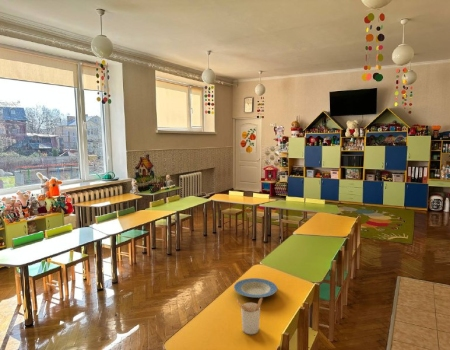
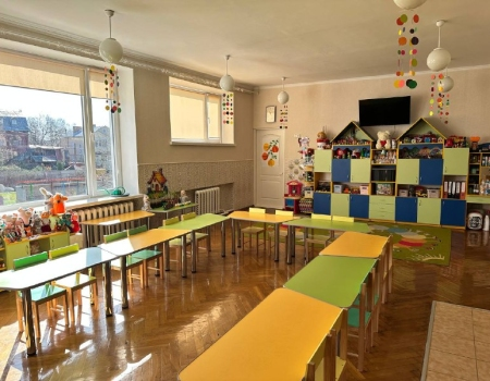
- utensil holder [236,297,264,335]
- plate [233,277,278,298]
